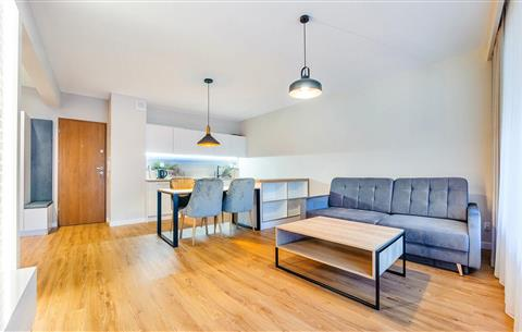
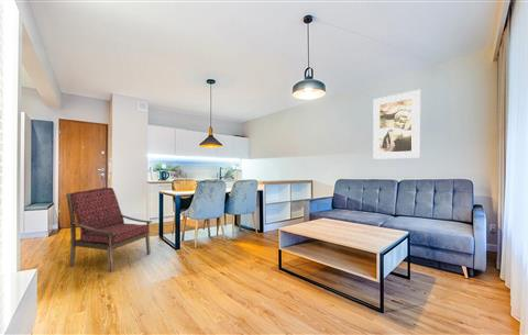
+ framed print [372,89,421,160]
+ armchair [65,187,153,273]
